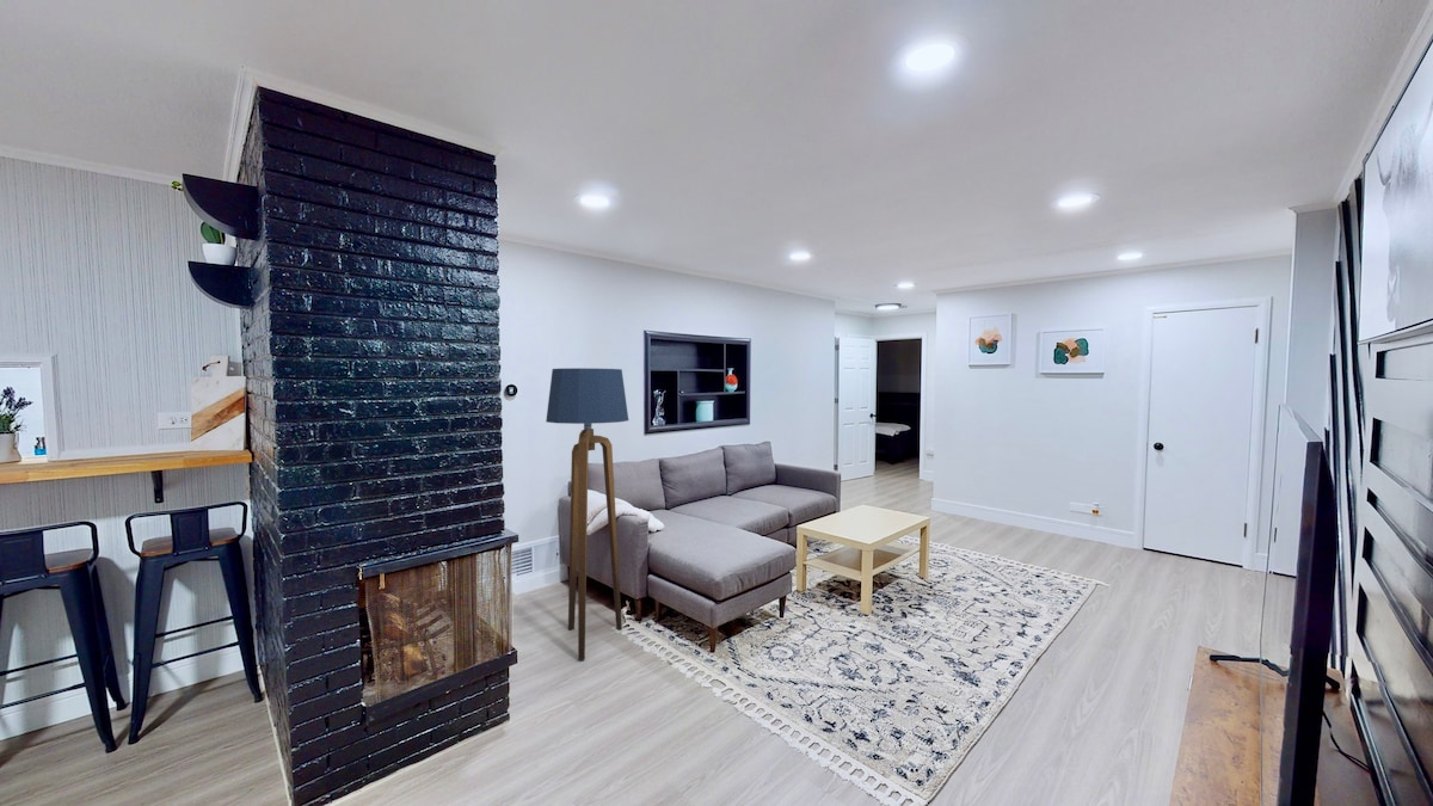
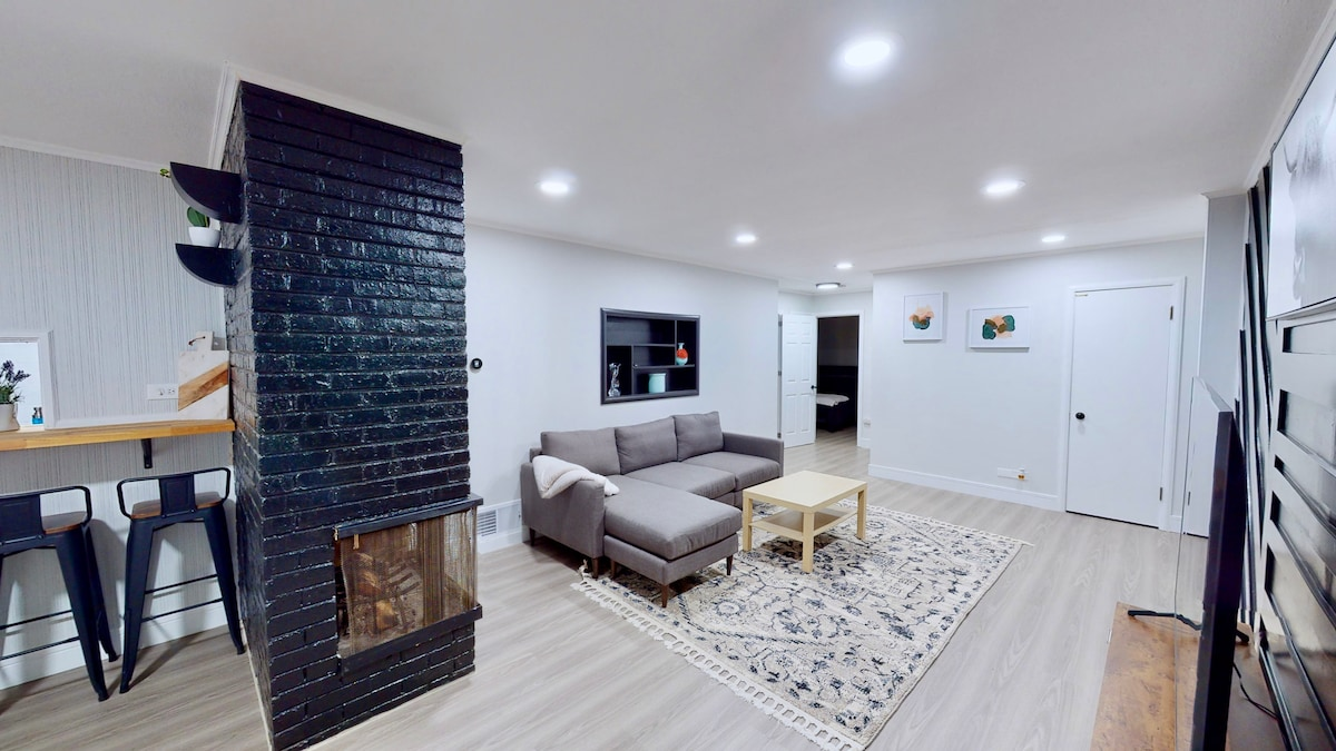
- floor lamp [545,367,629,662]
